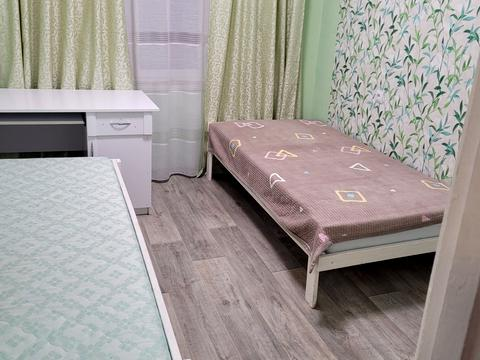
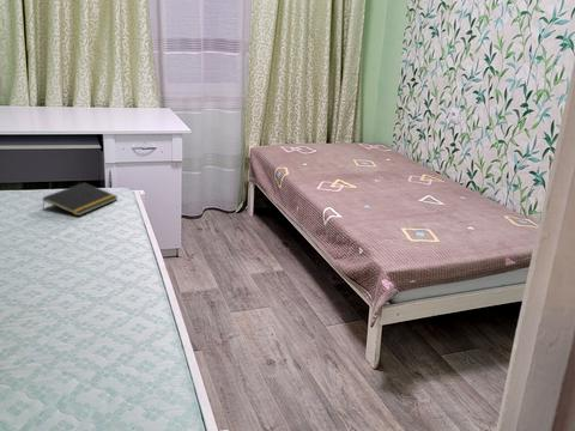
+ notepad [42,181,119,217]
